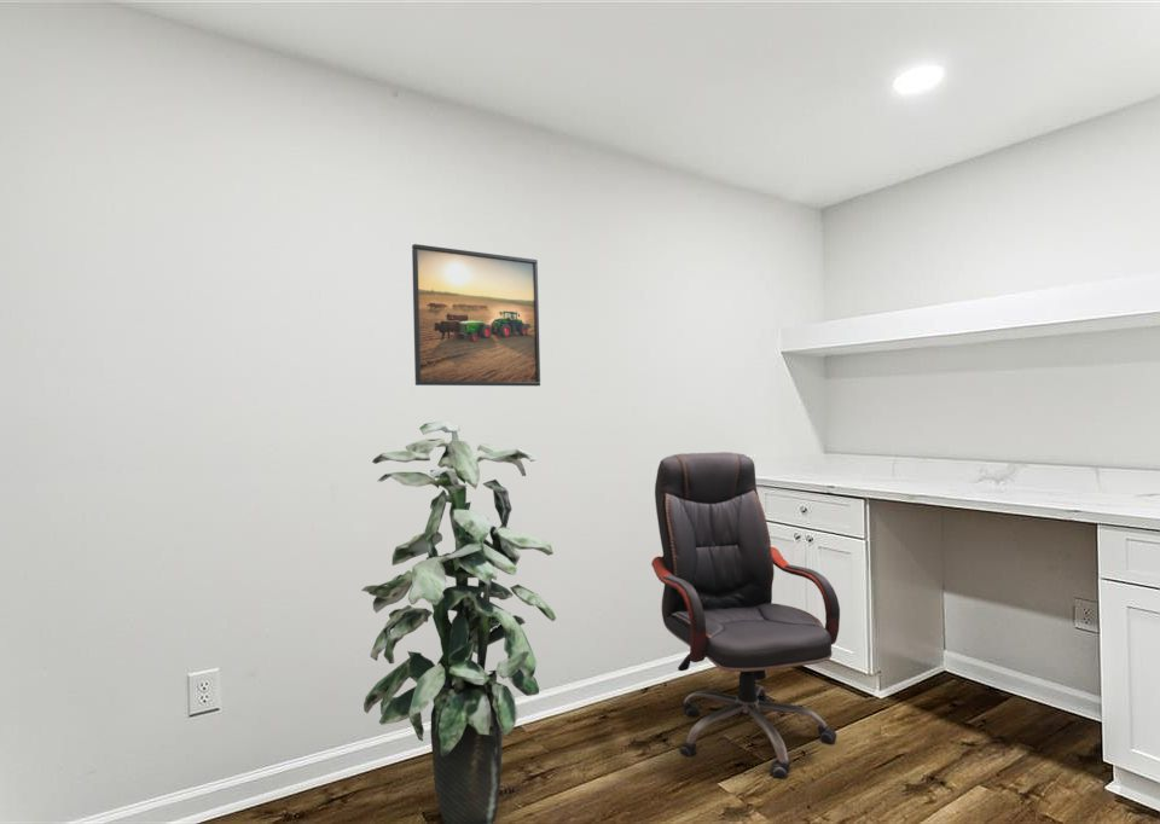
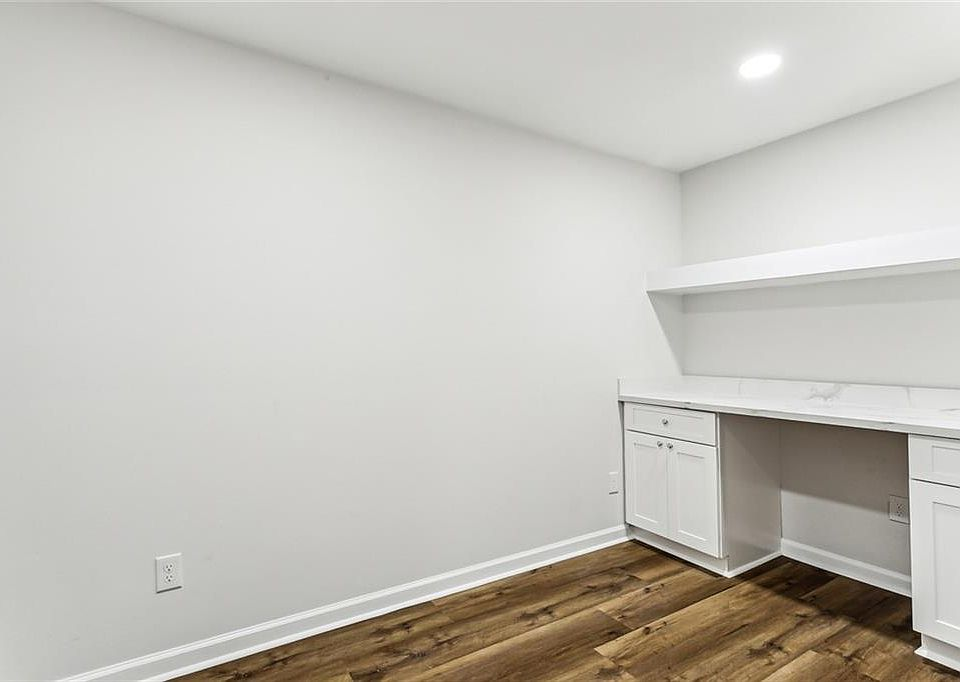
- office chair [650,451,841,779]
- indoor plant [360,420,557,824]
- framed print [411,243,541,387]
